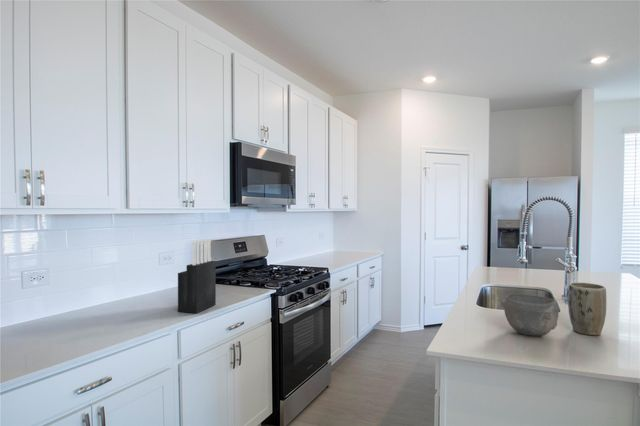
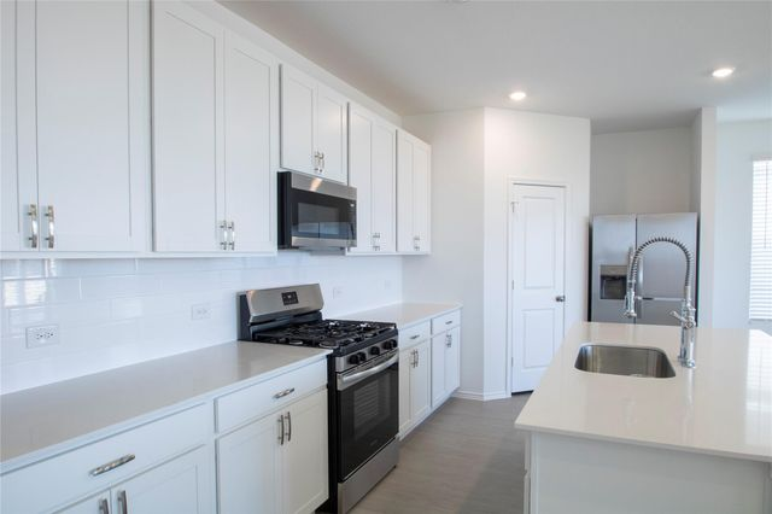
- knife block [177,238,217,315]
- plant pot [567,281,607,336]
- bowl [500,293,560,337]
